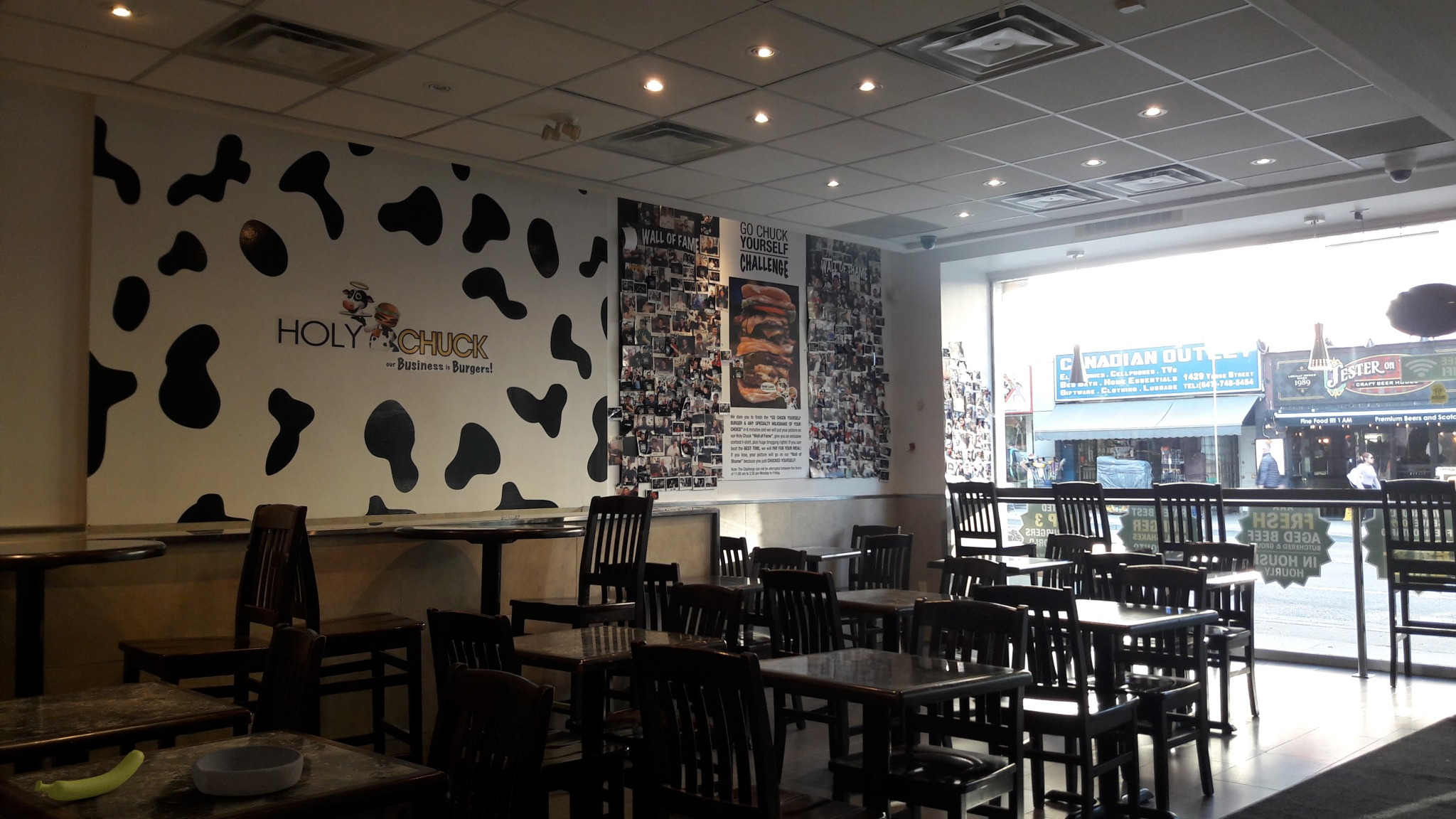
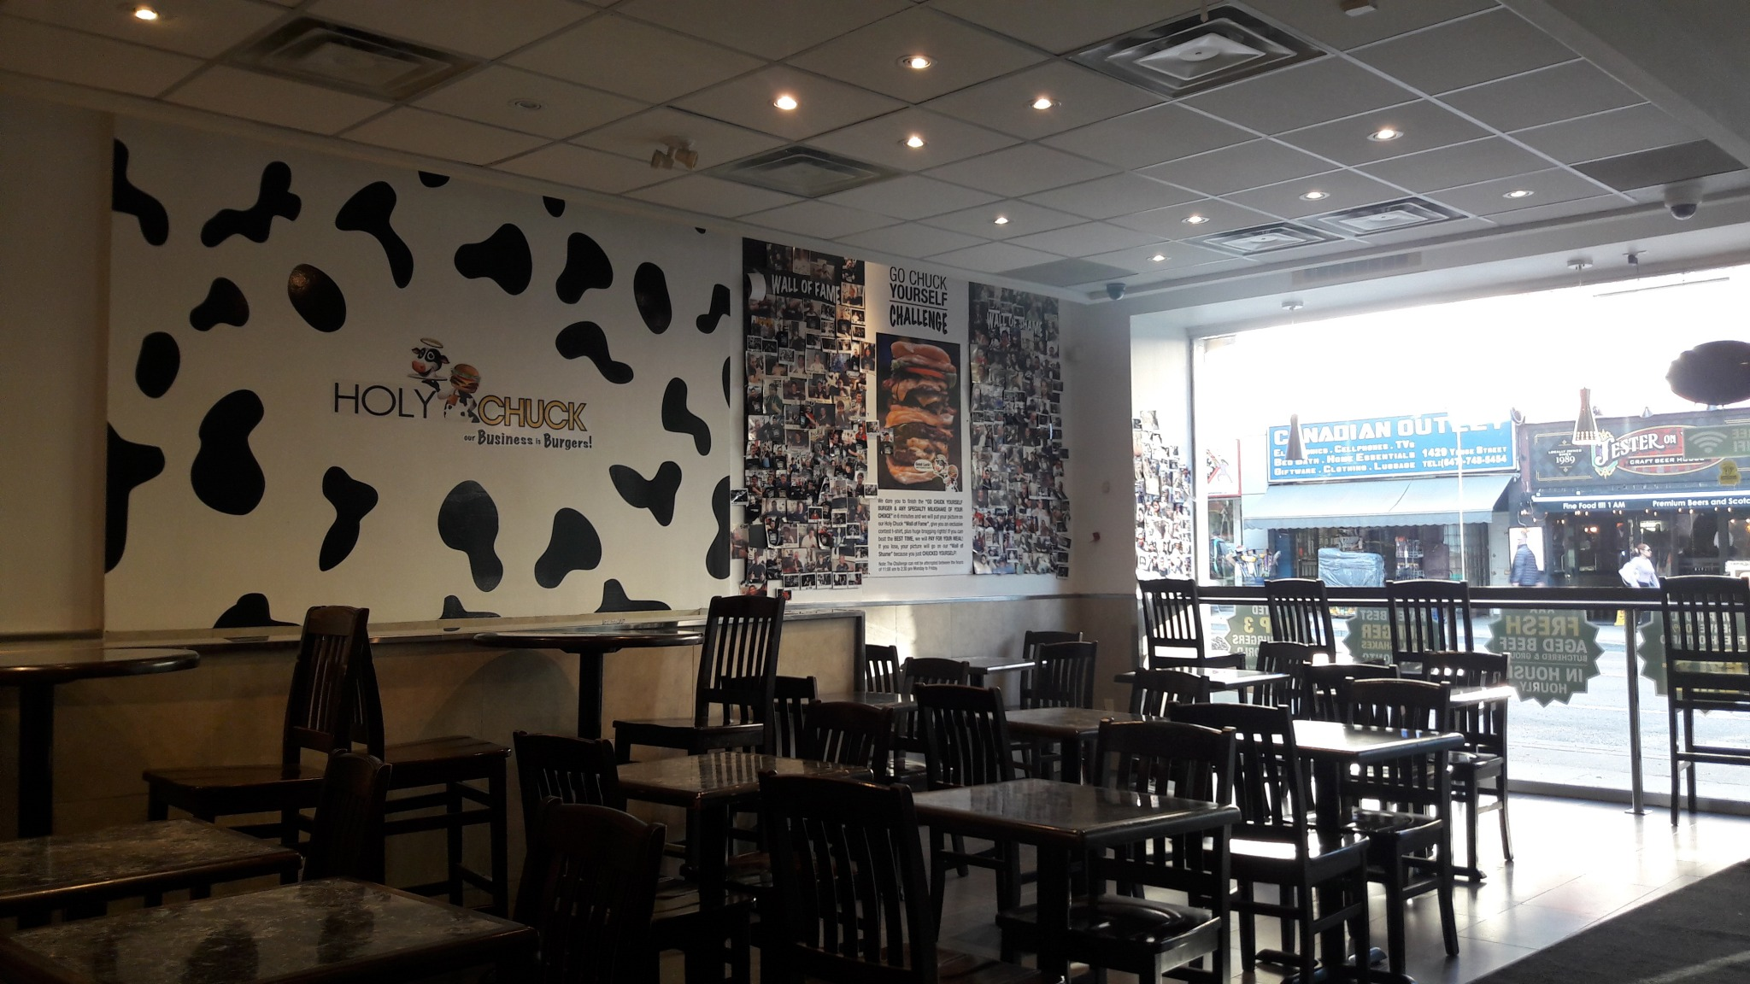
- banana [34,749,145,801]
- bowl [191,744,304,797]
